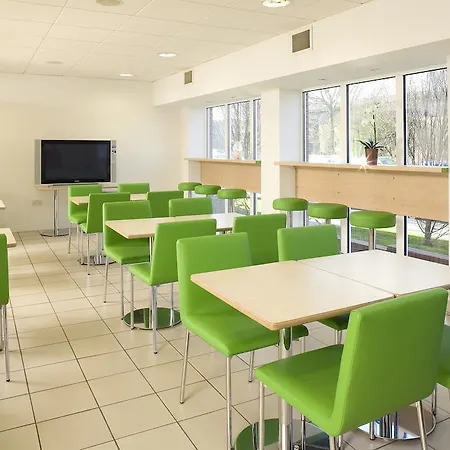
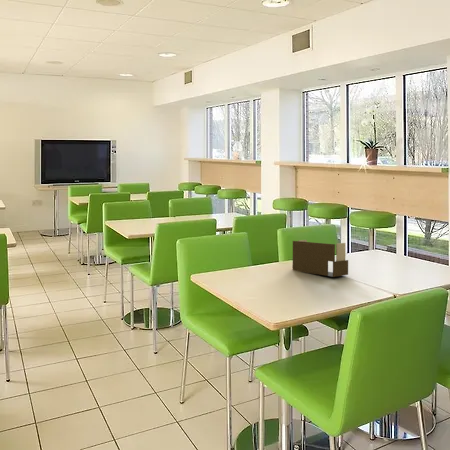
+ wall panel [292,239,349,278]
